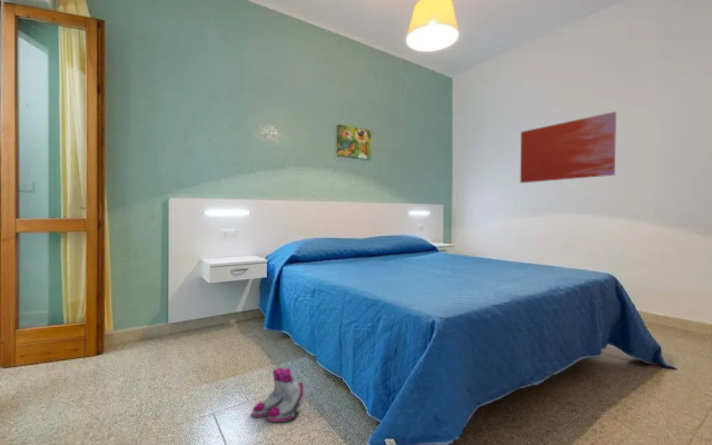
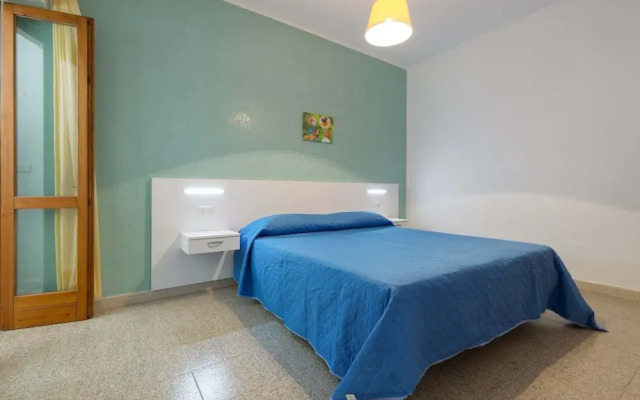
- boots [251,367,307,423]
- wall art [520,111,617,184]
